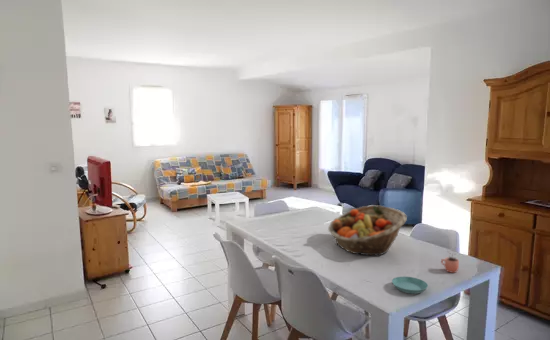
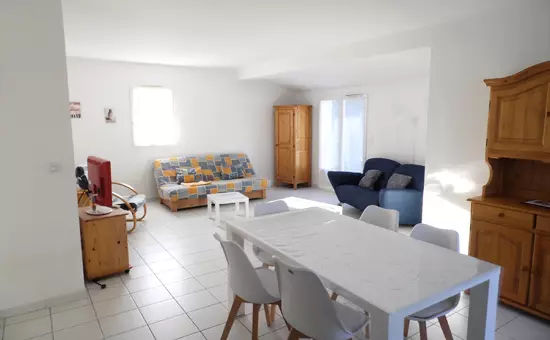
- saucer [391,276,429,295]
- cocoa [440,247,460,274]
- fruit basket [327,204,408,257]
